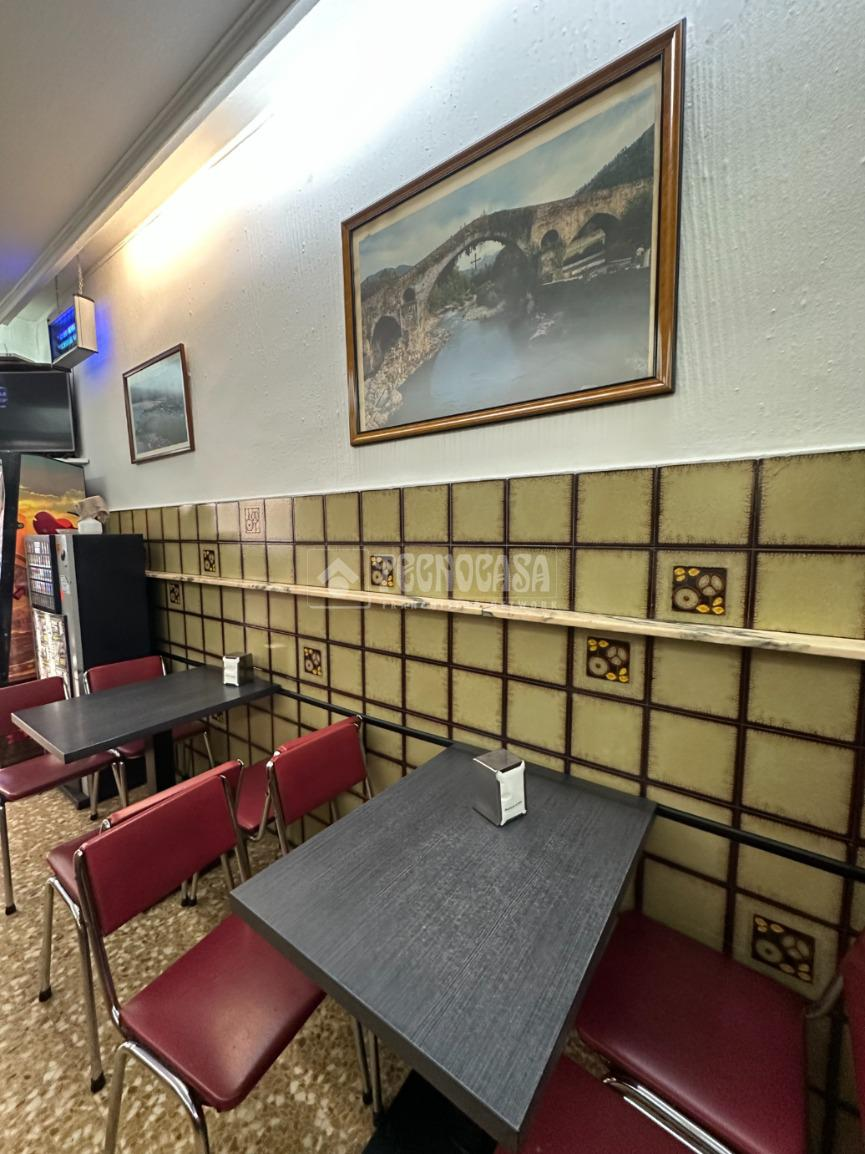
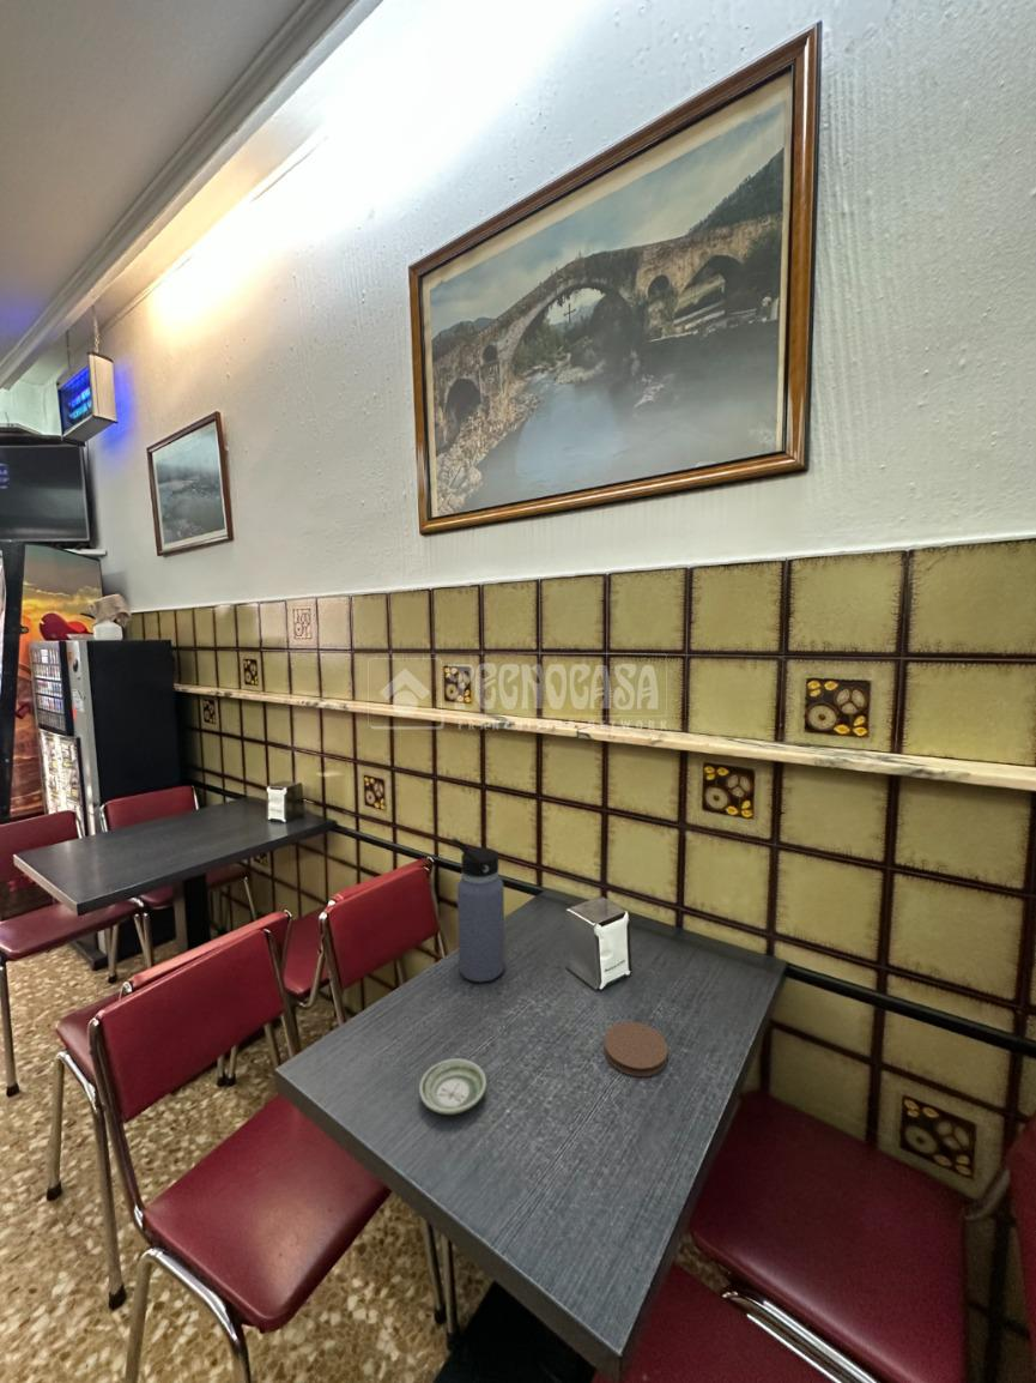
+ saucer [418,1057,487,1116]
+ water bottle [450,837,505,983]
+ coaster [602,1021,670,1077]
